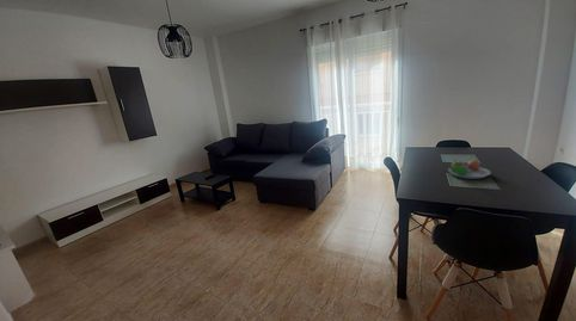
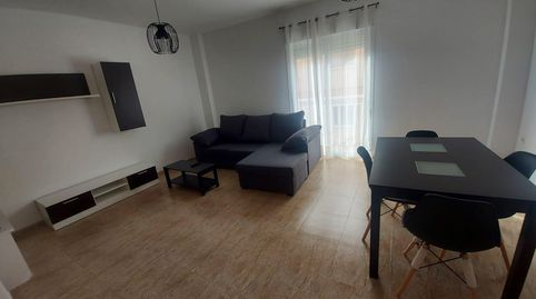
- fruit bowl [447,159,492,180]
